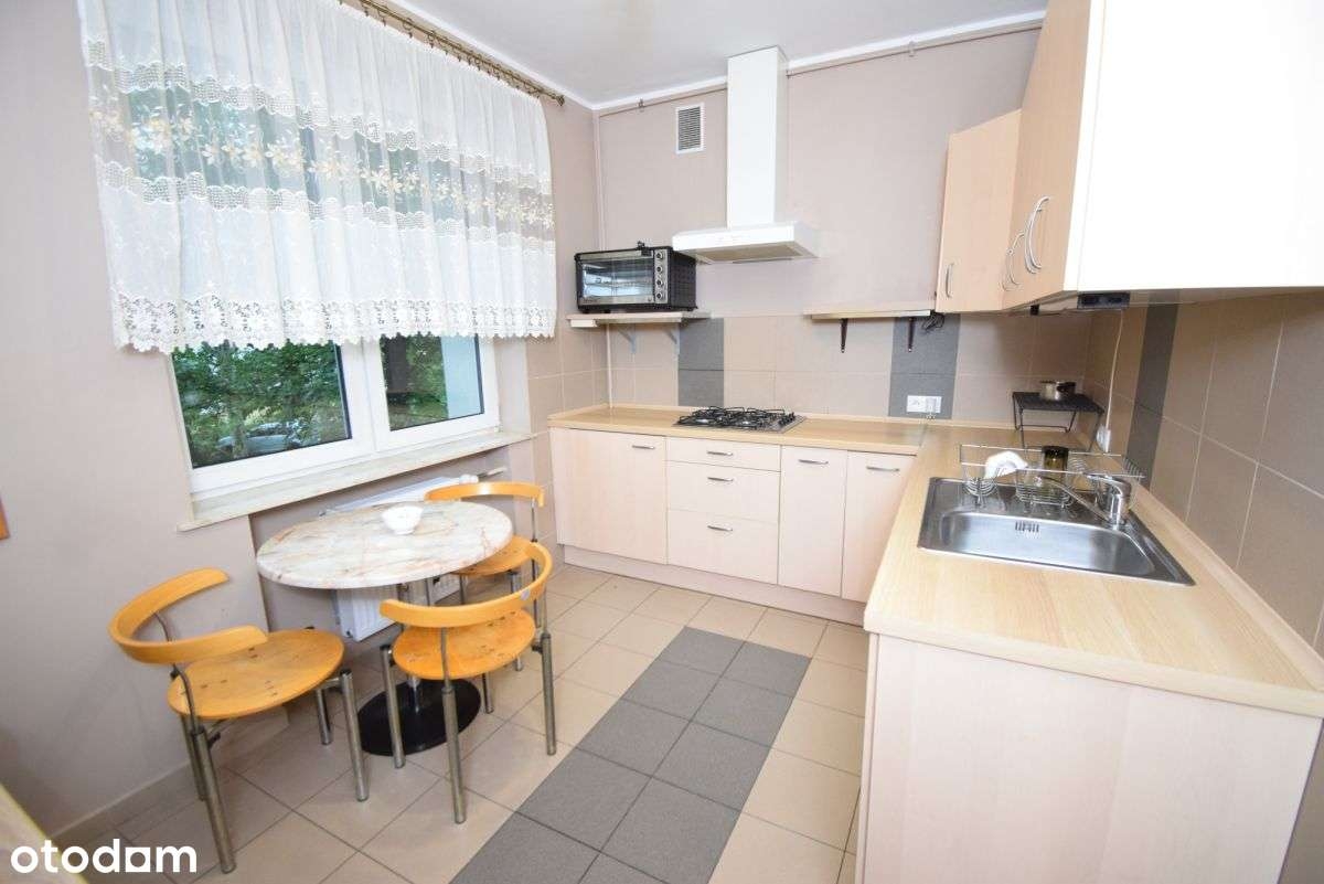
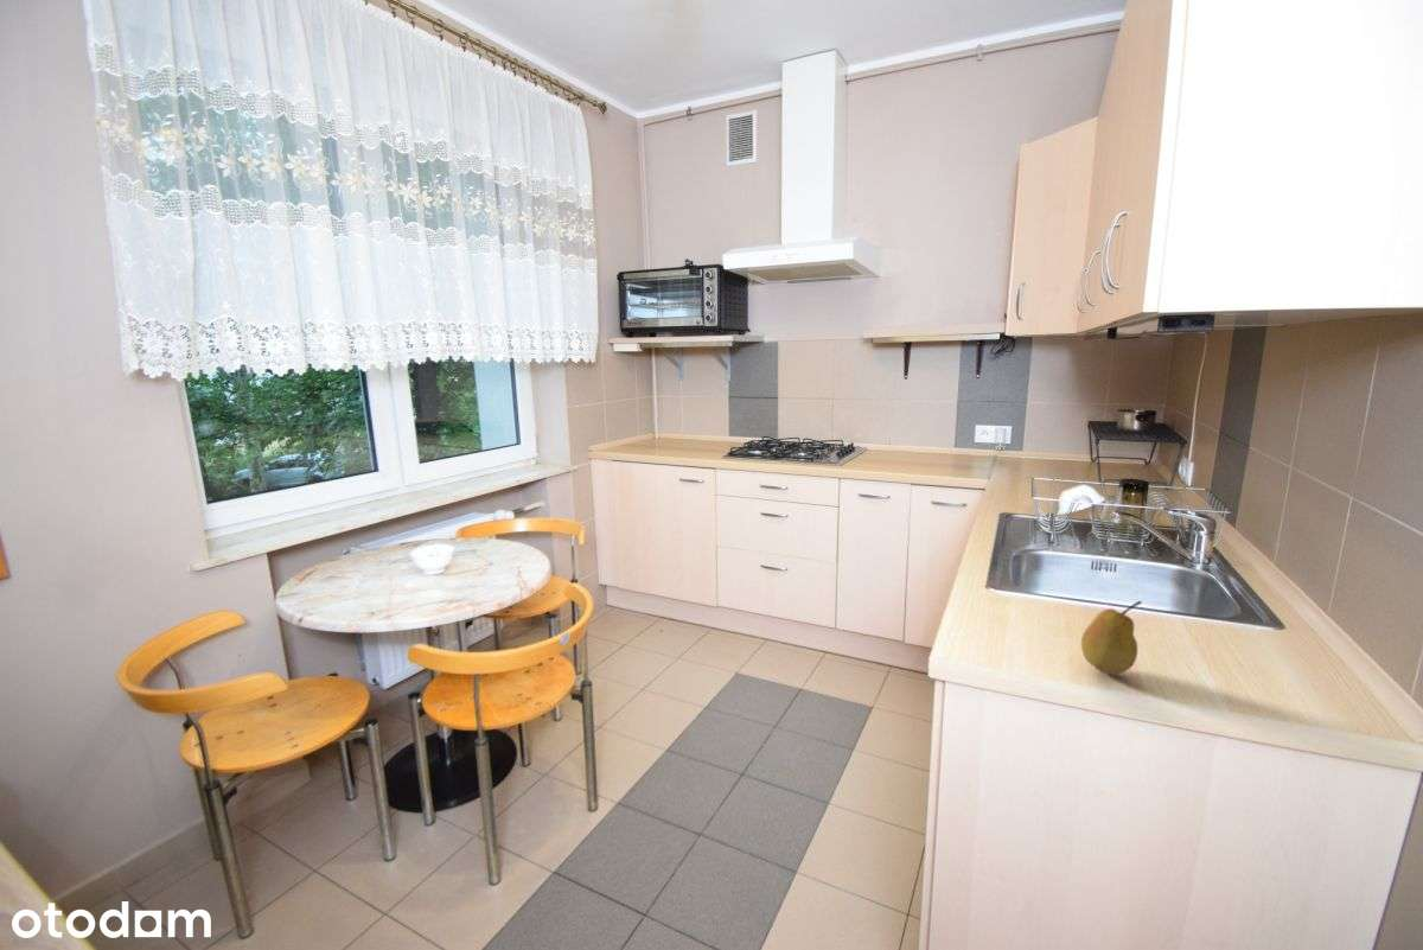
+ fruit [1080,600,1143,675]
